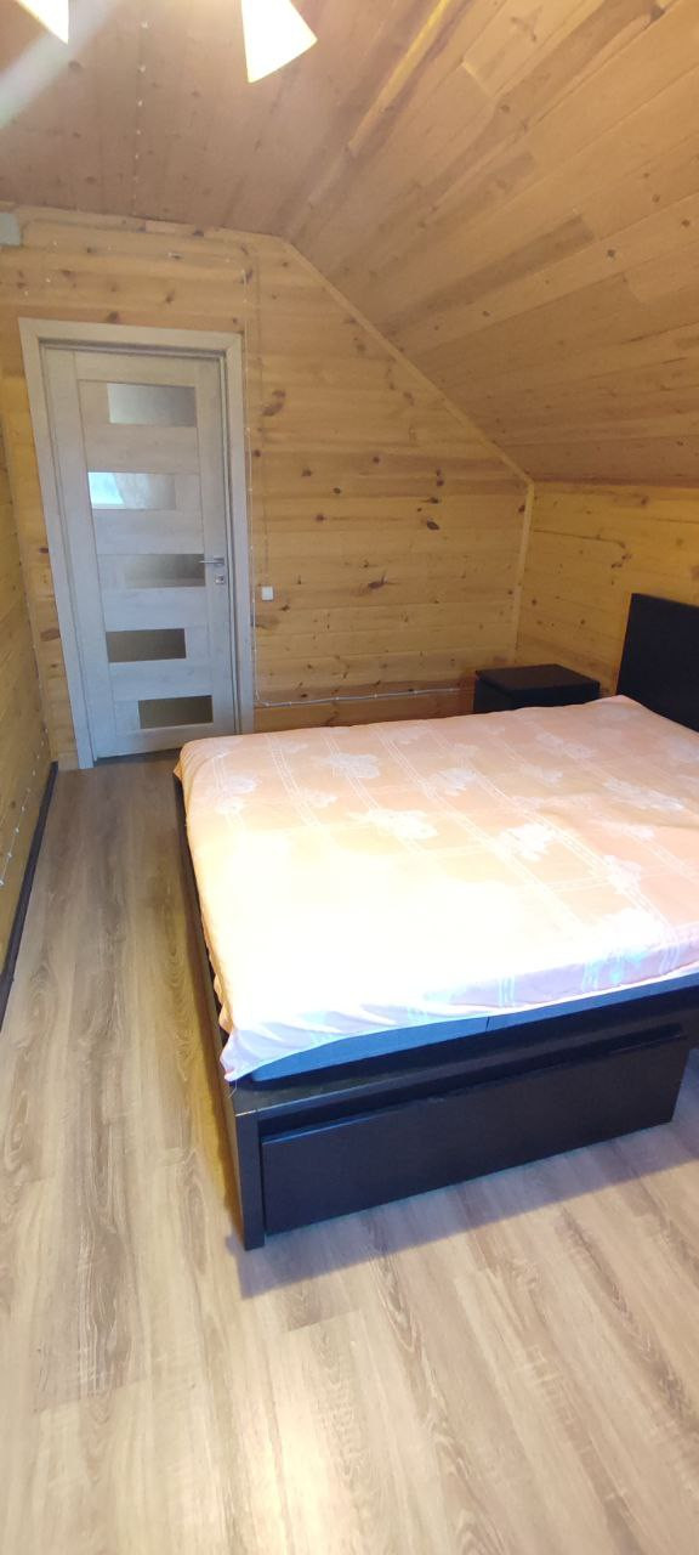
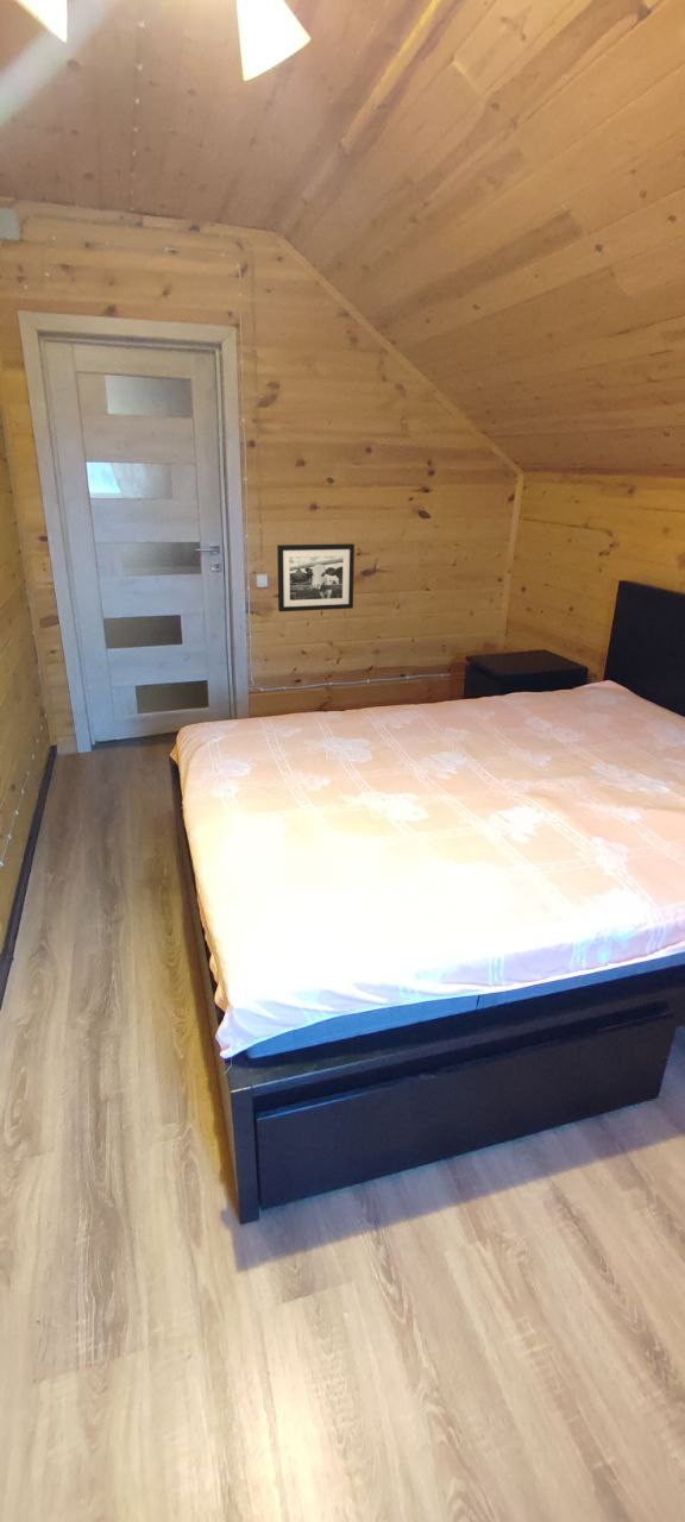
+ picture frame [276,542,356,612]
